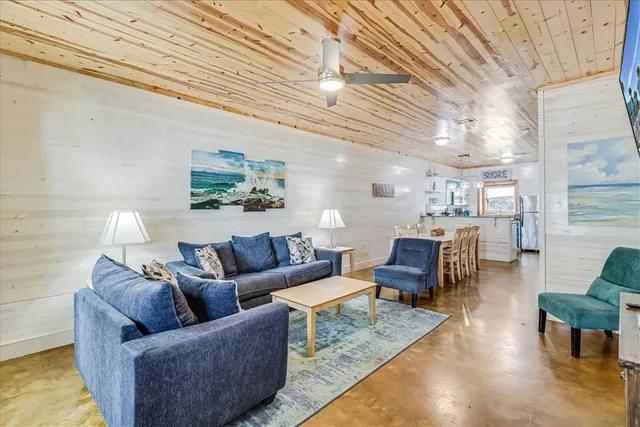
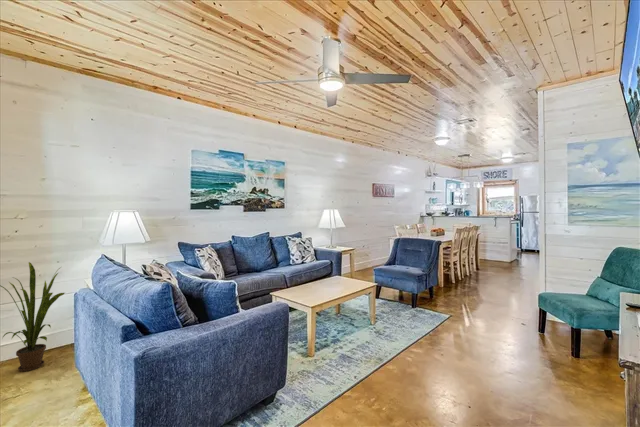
+ house plant [0,261,66,372]
